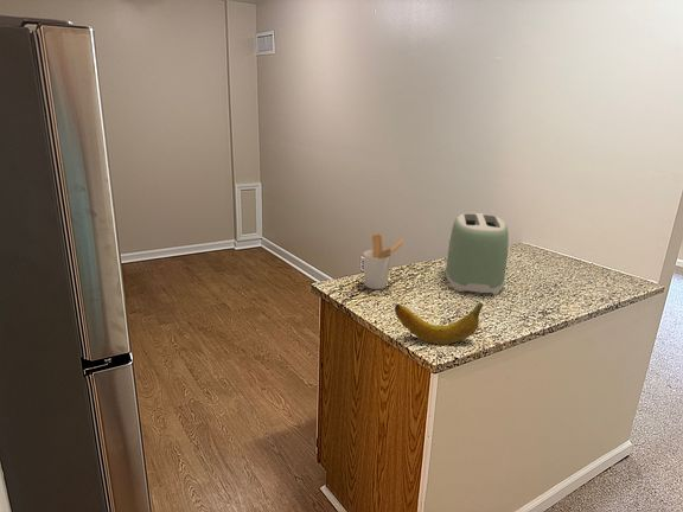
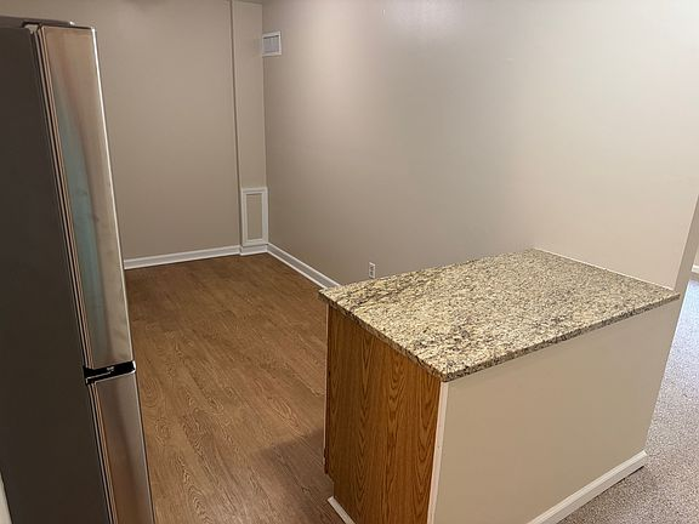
- toaster [445,212,510,296]
- fruit [394,301,484,345]
- utensil holder [363,233,404,290]
